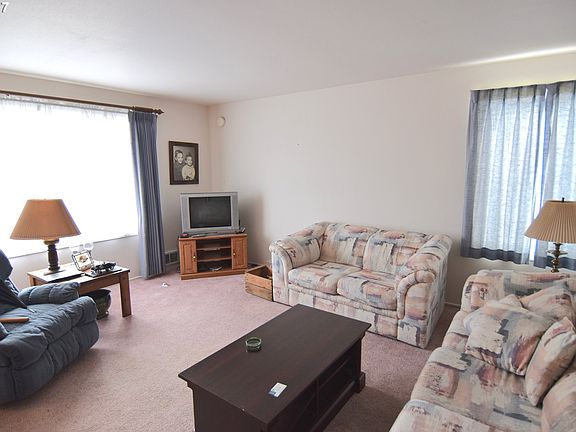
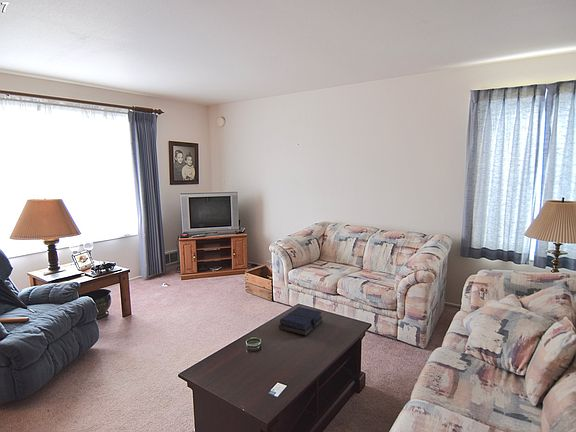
+ book [278,306,324,337]
